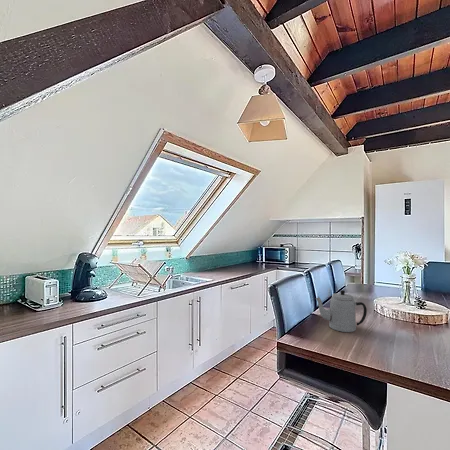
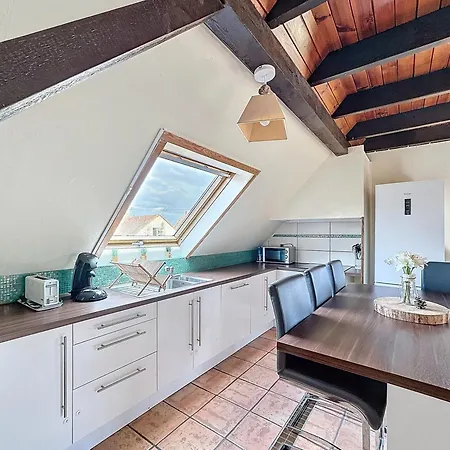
- teapot [315,289,368,333]
